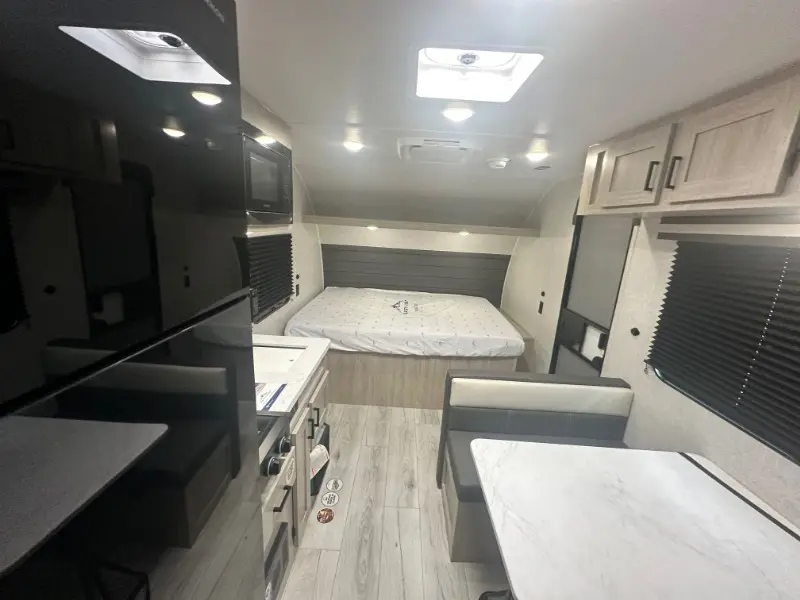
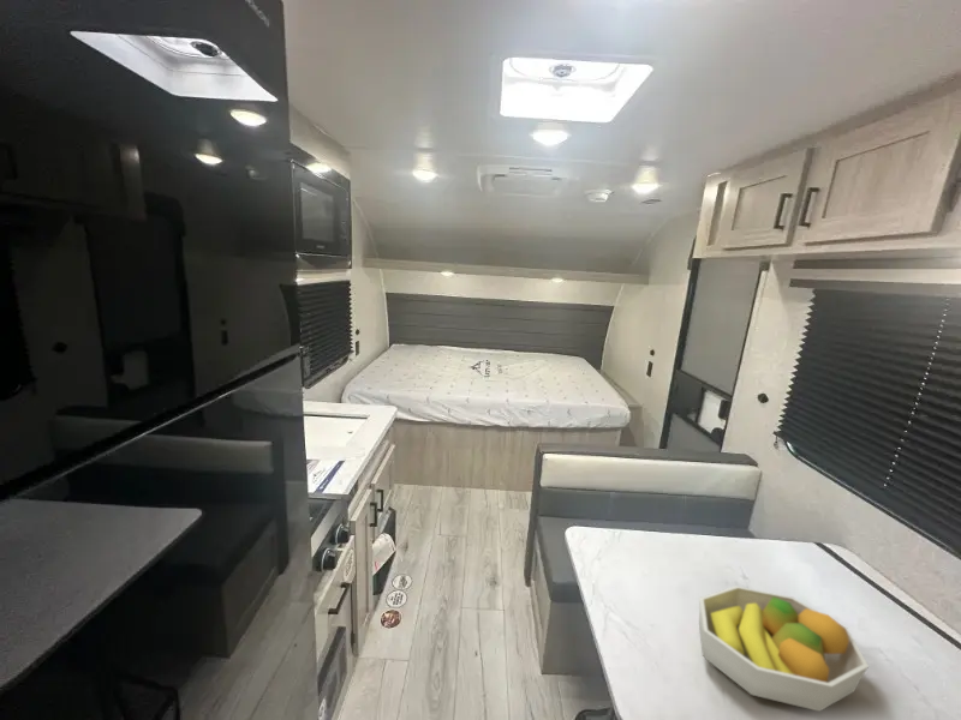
+ fruit bowl [698,584,870,713]
